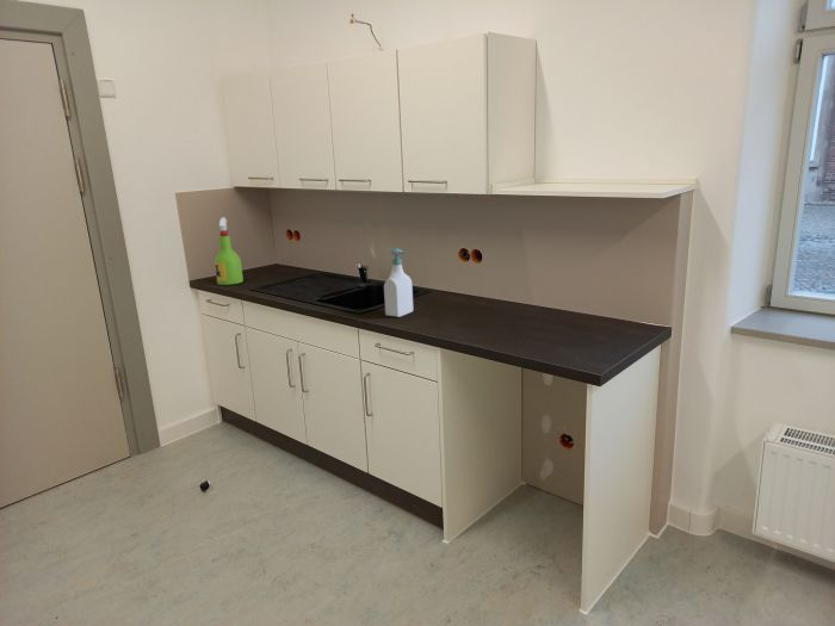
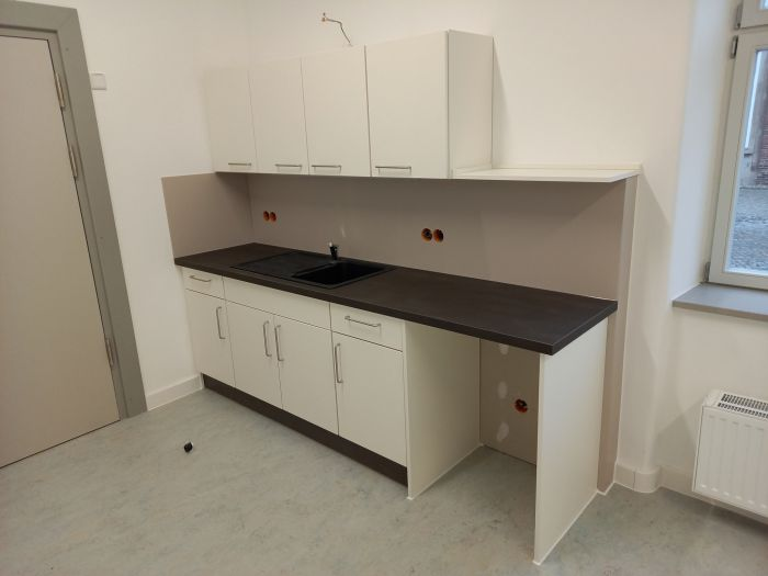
- soap bottle [383,247,414,318]
- spray bottle [214,216,245,286]
